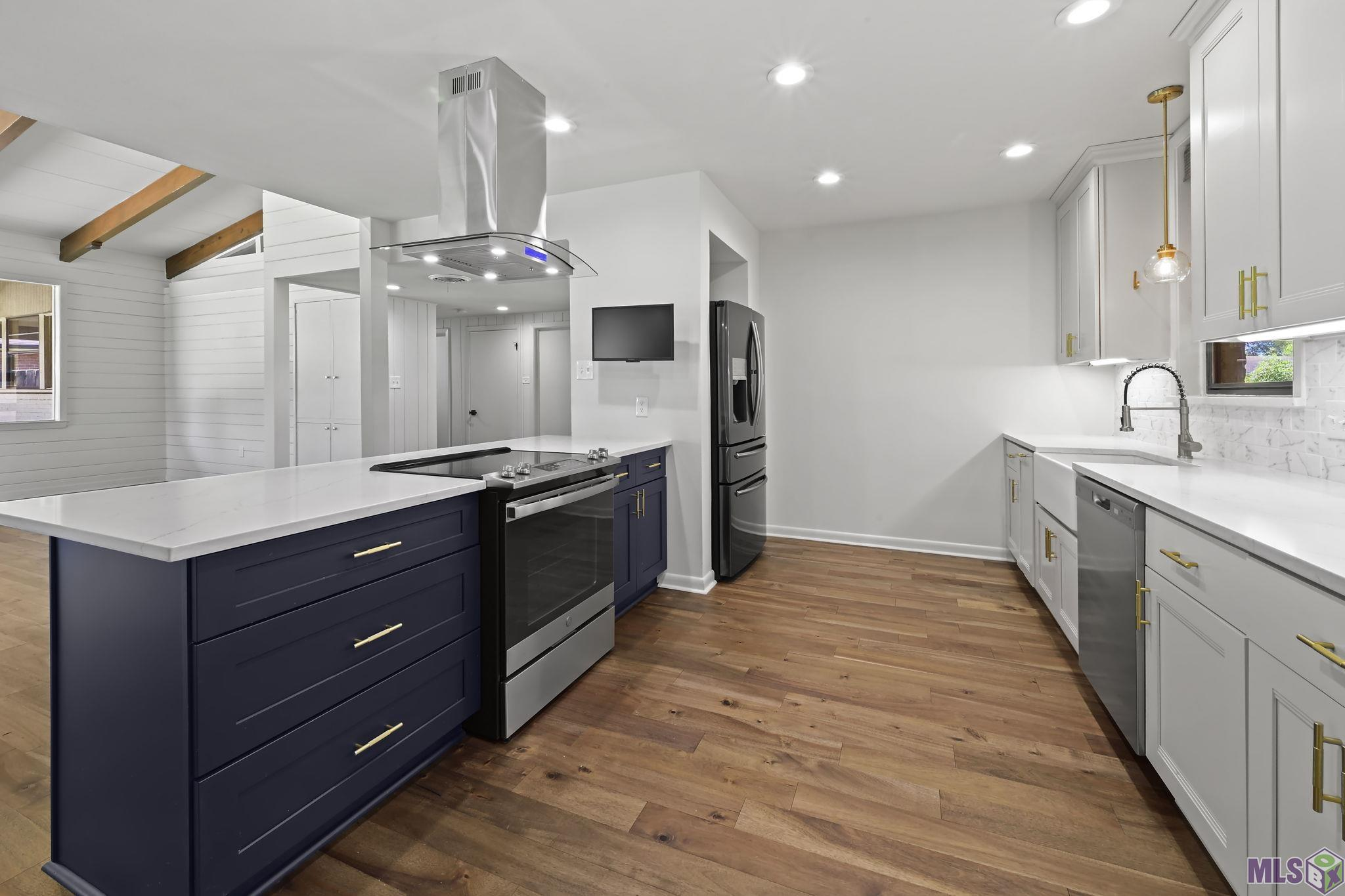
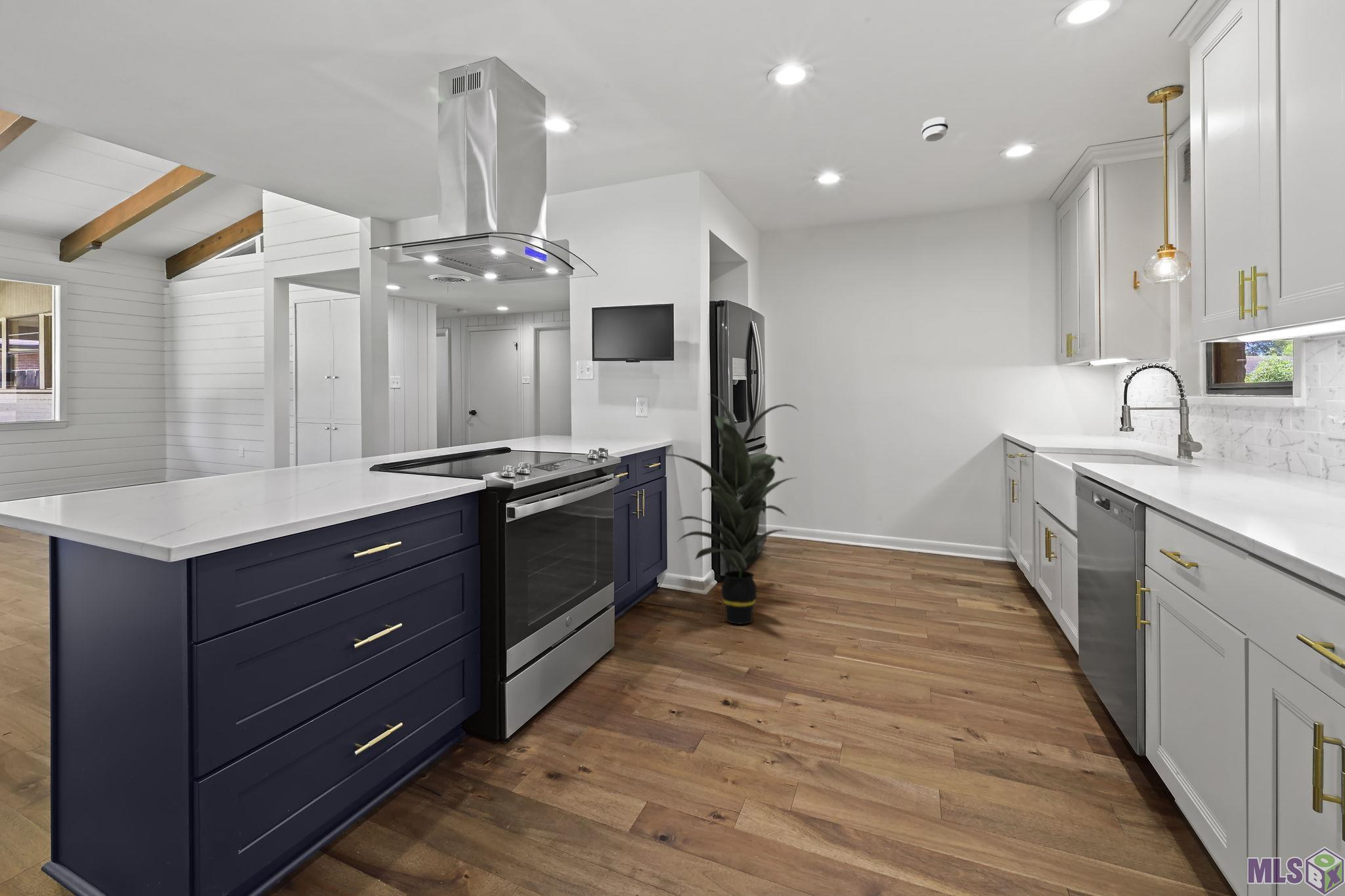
+ smoke detector [921,117,949,142]
+ indoor plant [655,393,800,625]
